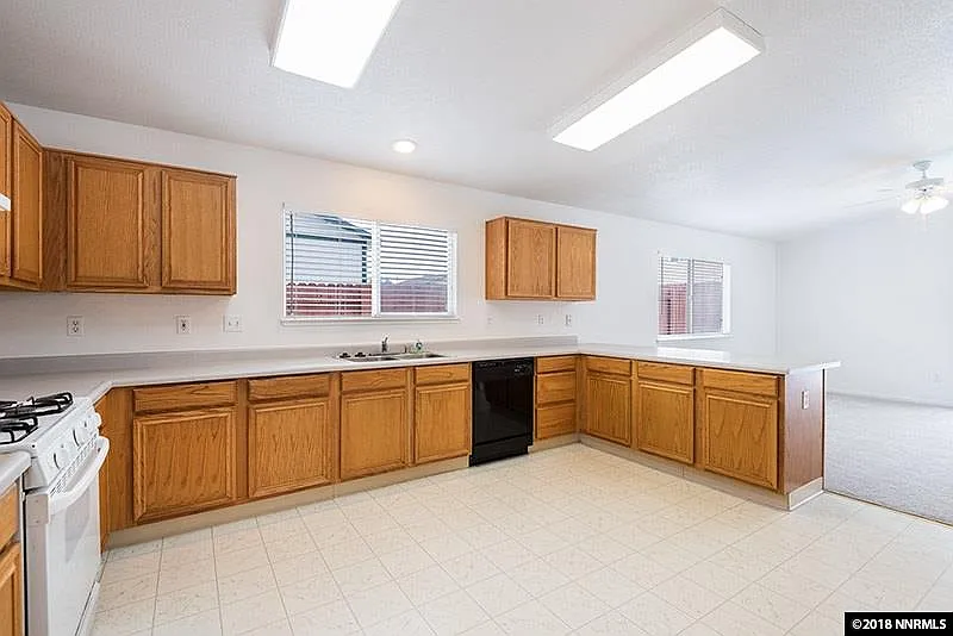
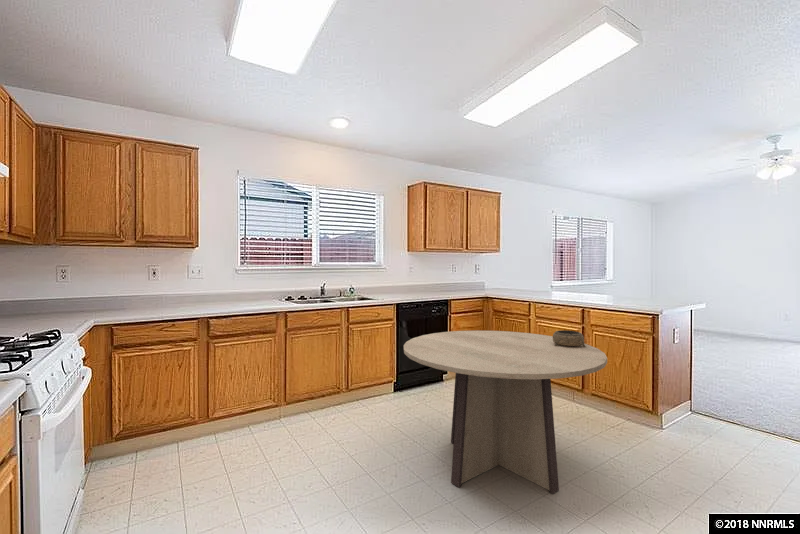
+ decorative bowl [552,329,586,347]
+ dining table [403,330,608,495]
